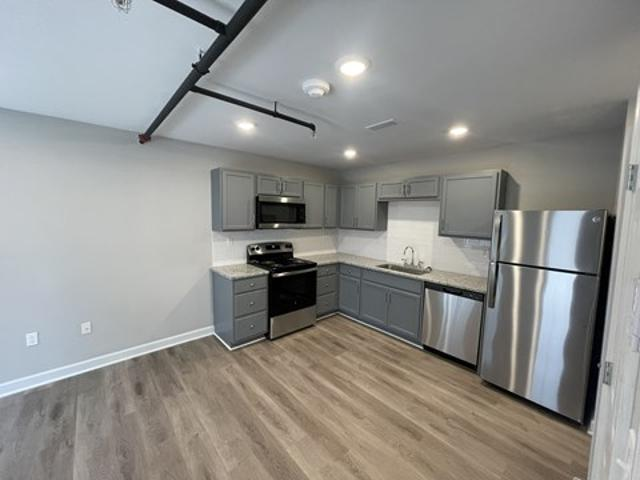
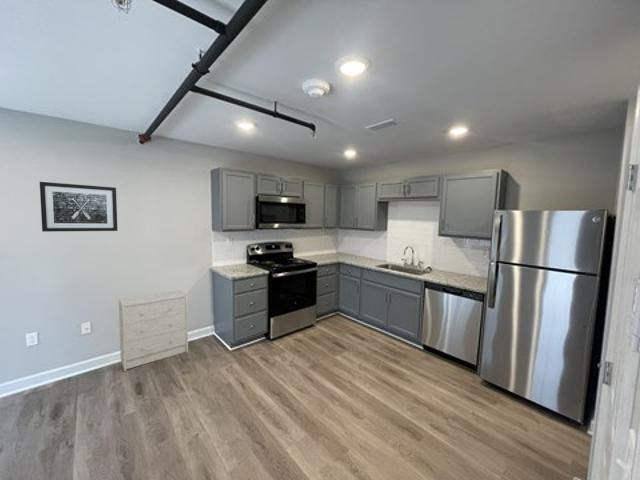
+ dresser [118,289,189,372]
+ wall art [39,181,119,233]
